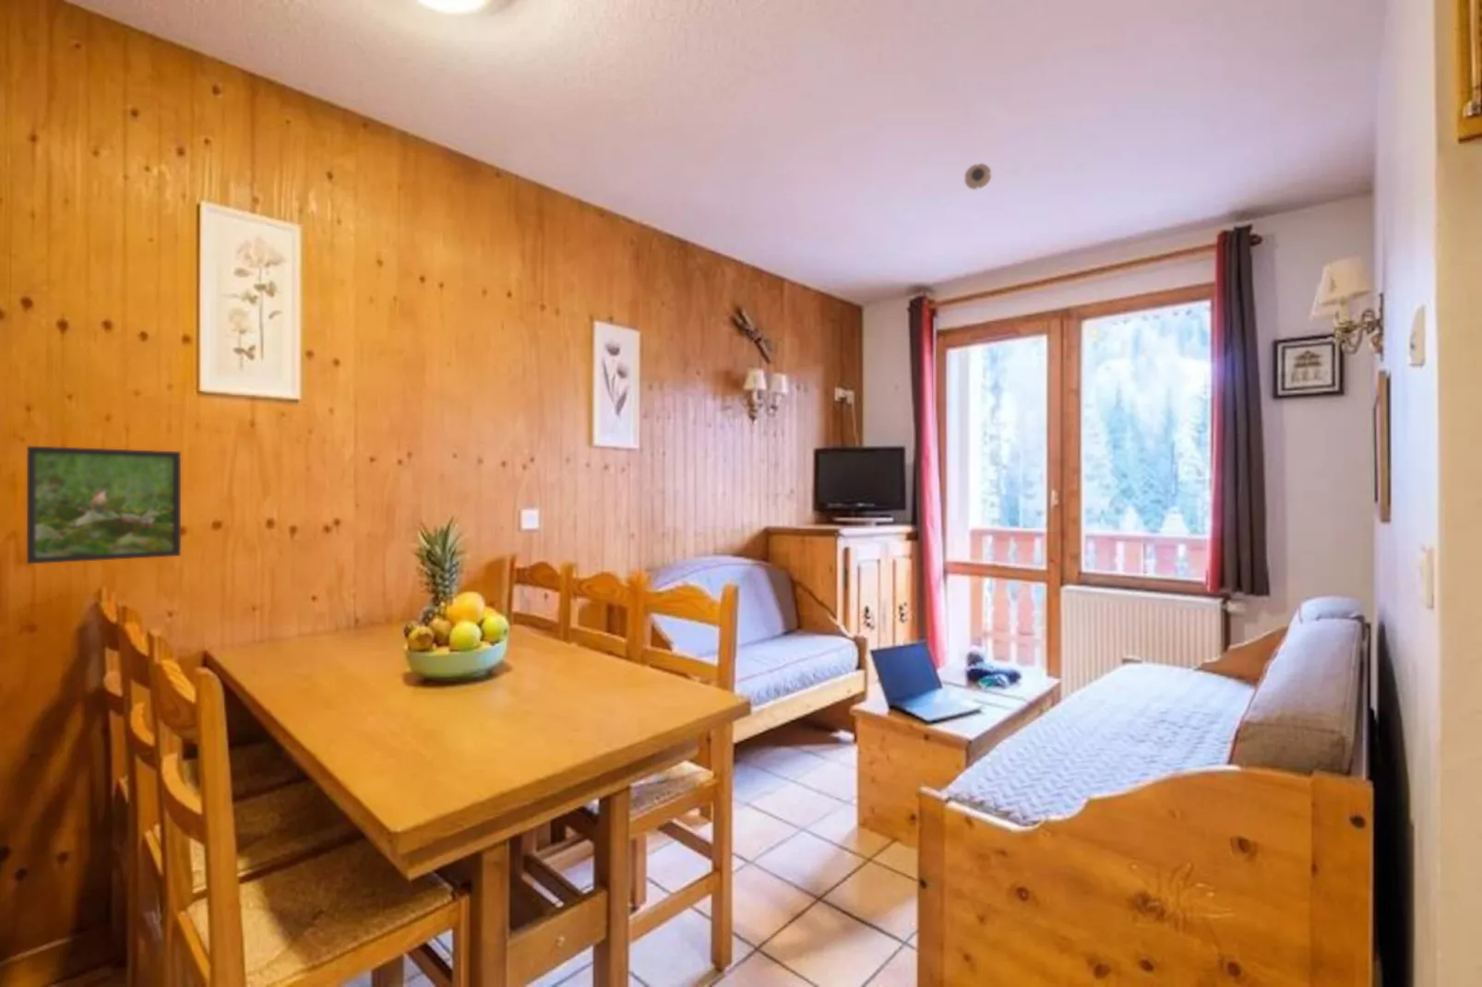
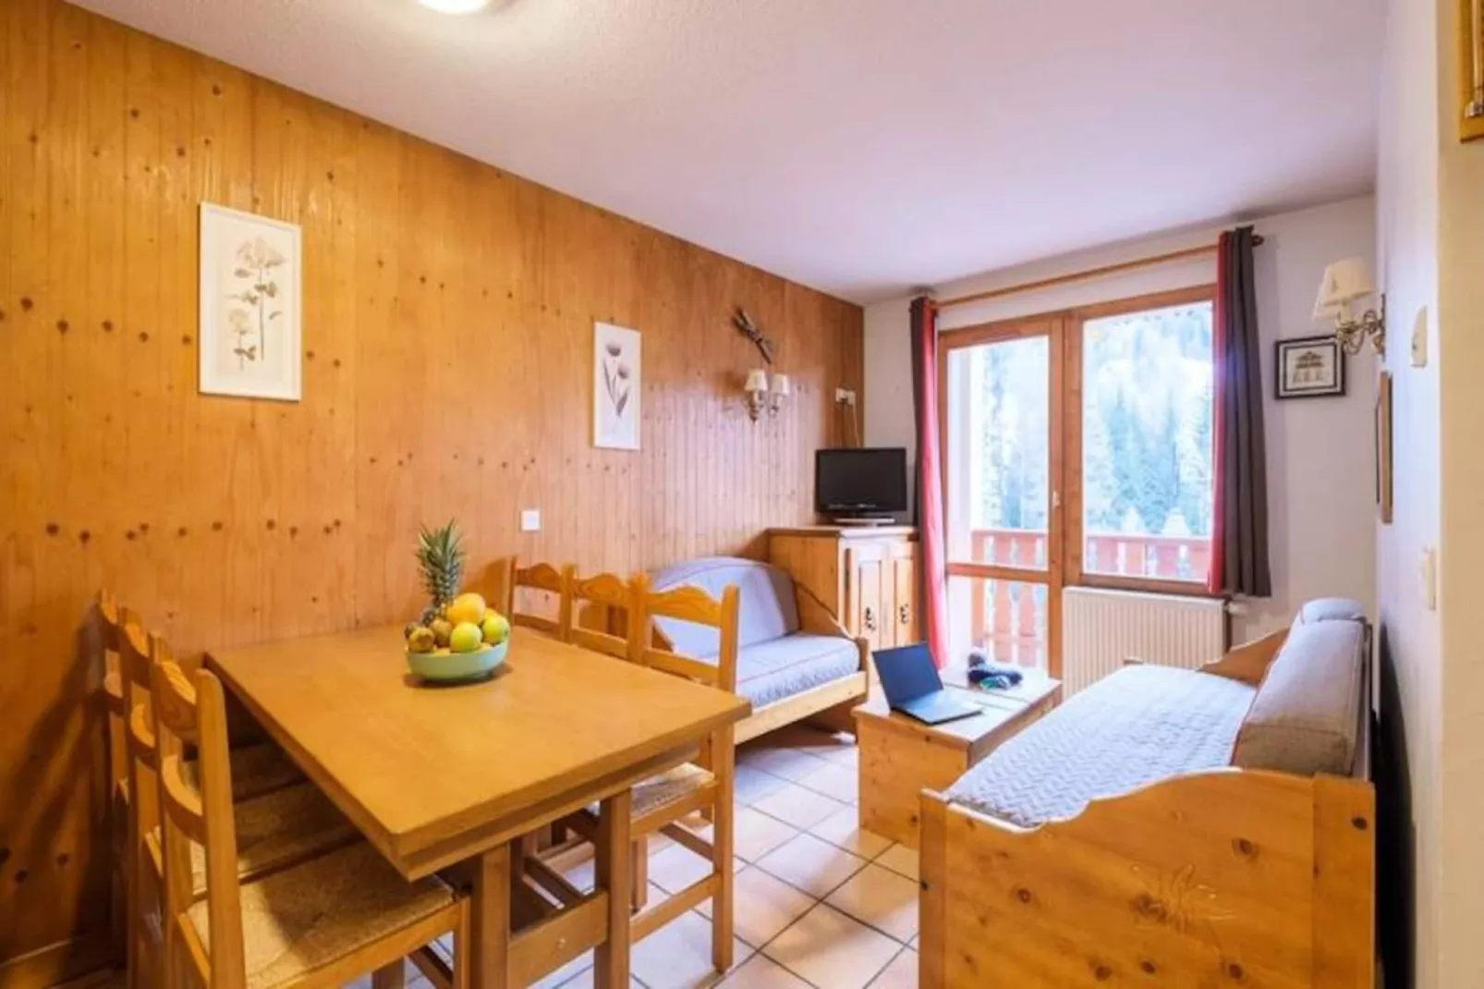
- smoke detector [963,162,992,191]
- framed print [25,445,182,564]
